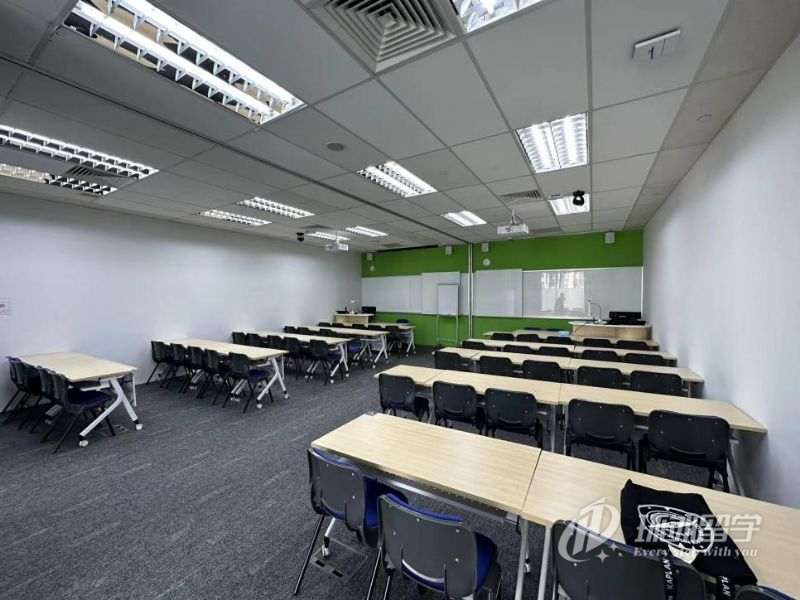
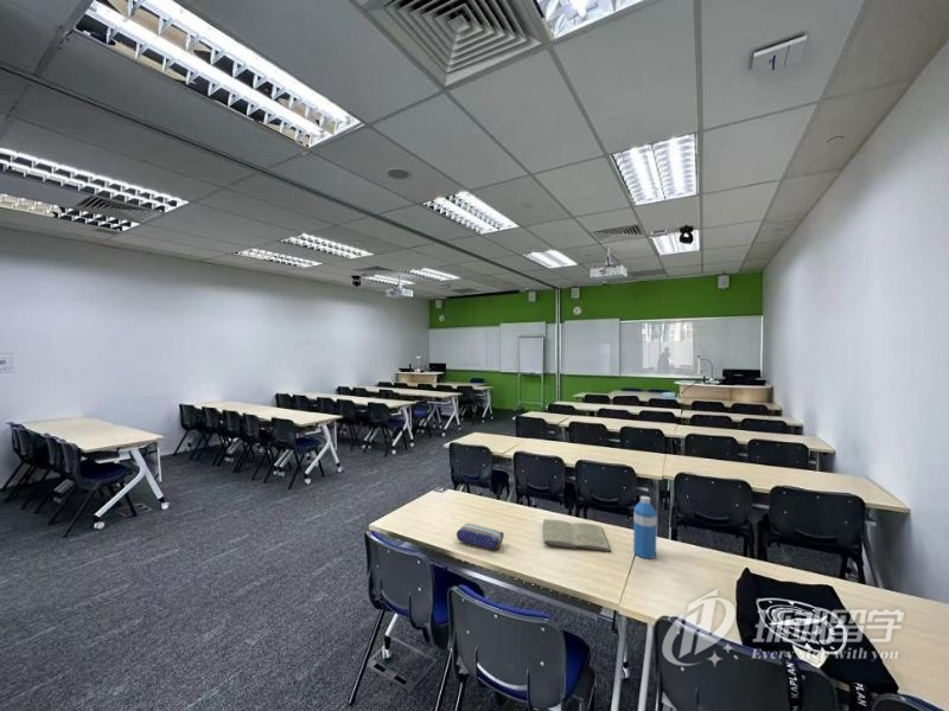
+ book [542,518,612,553]
+ water bottle [632,495,657,559]
+ pencil case [456,523,505,551]
